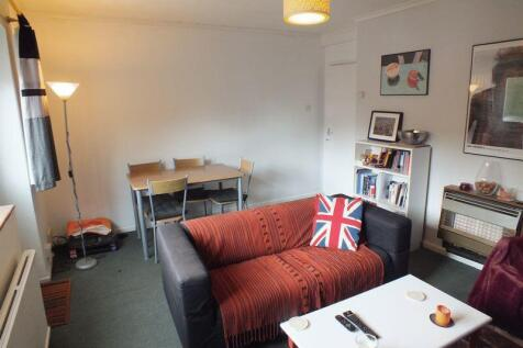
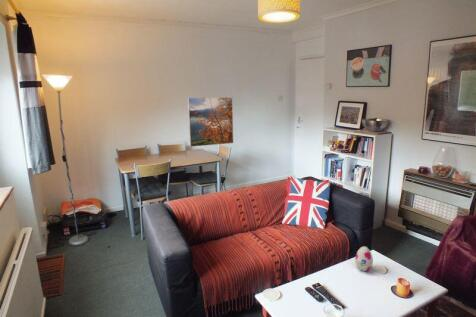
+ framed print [187,96,234,148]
+ decorative egg [354,245,374,272]
